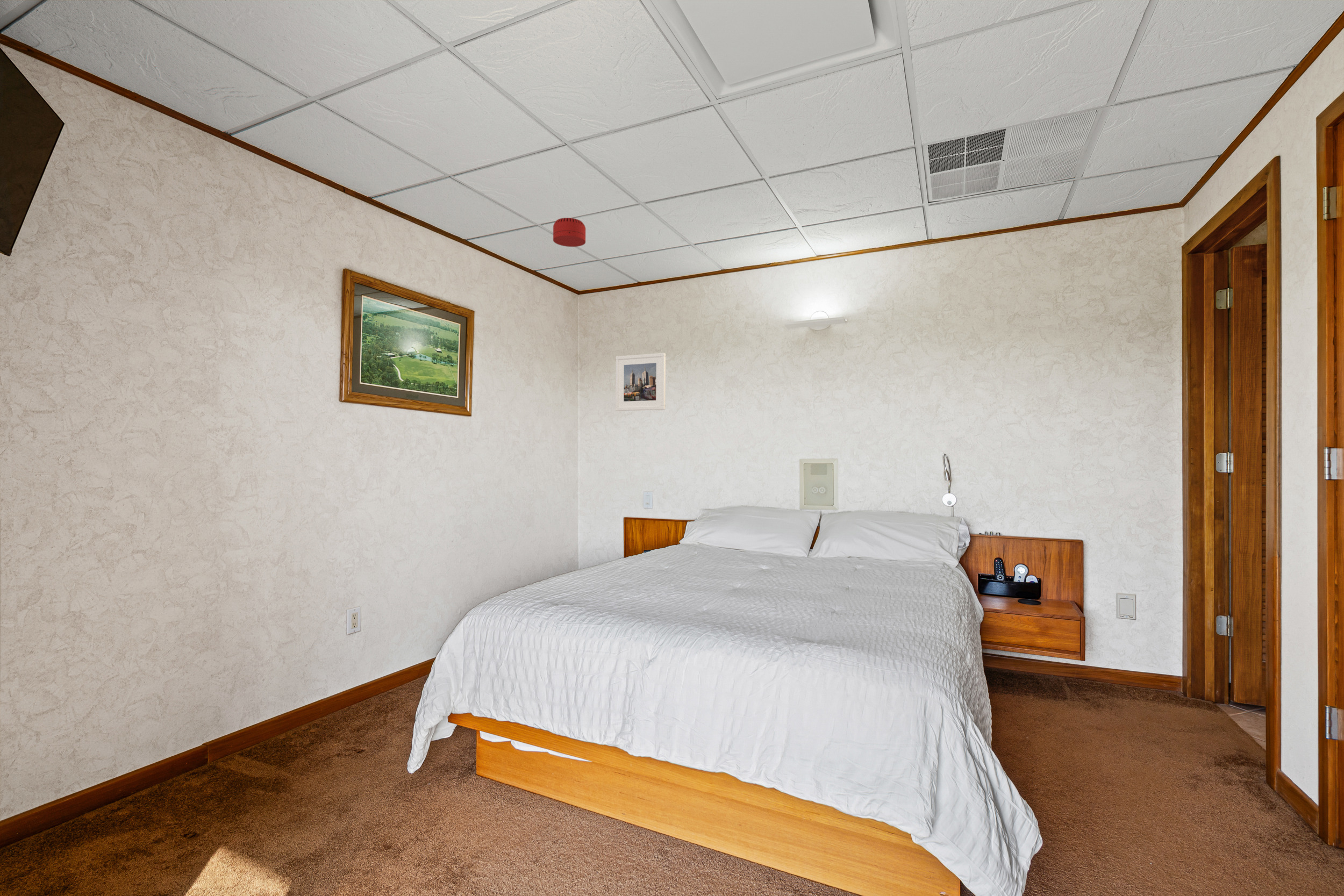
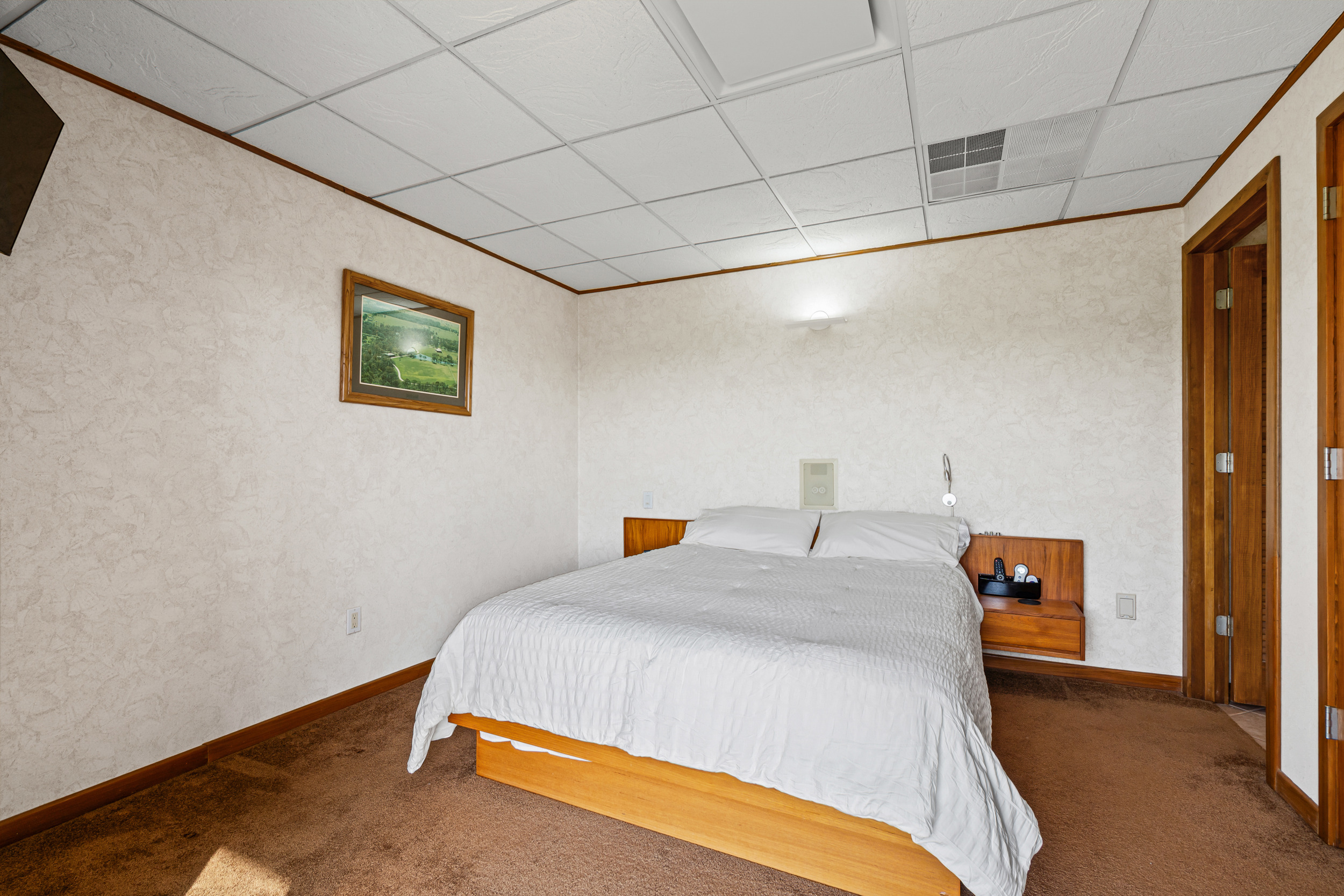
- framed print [615,353,666,411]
- smoke detector [553,217,587,247]
